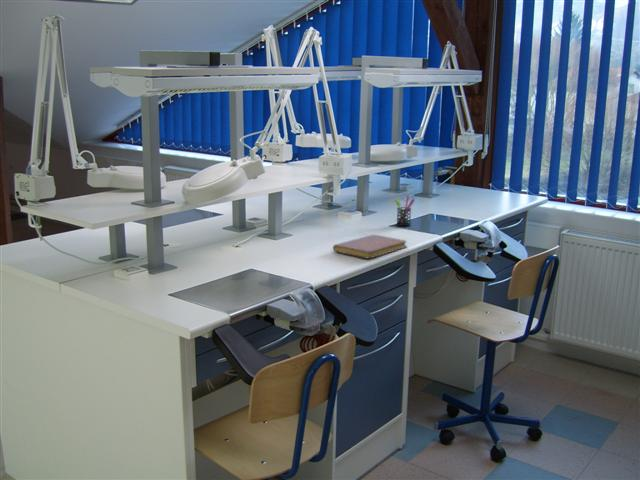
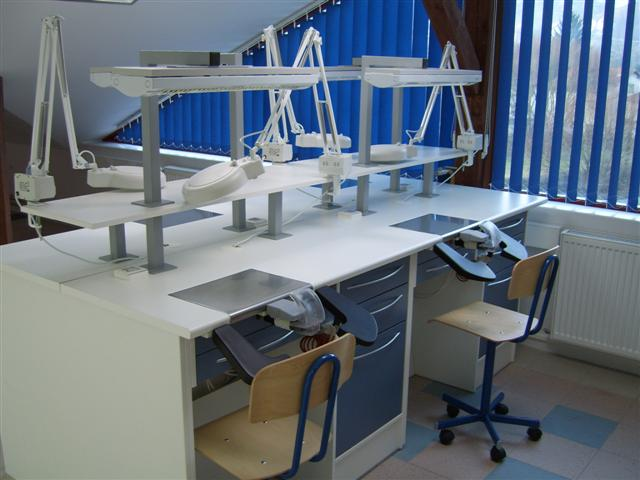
- pen holder [394,194,416,227]
- notebook [332,234,408,260]
